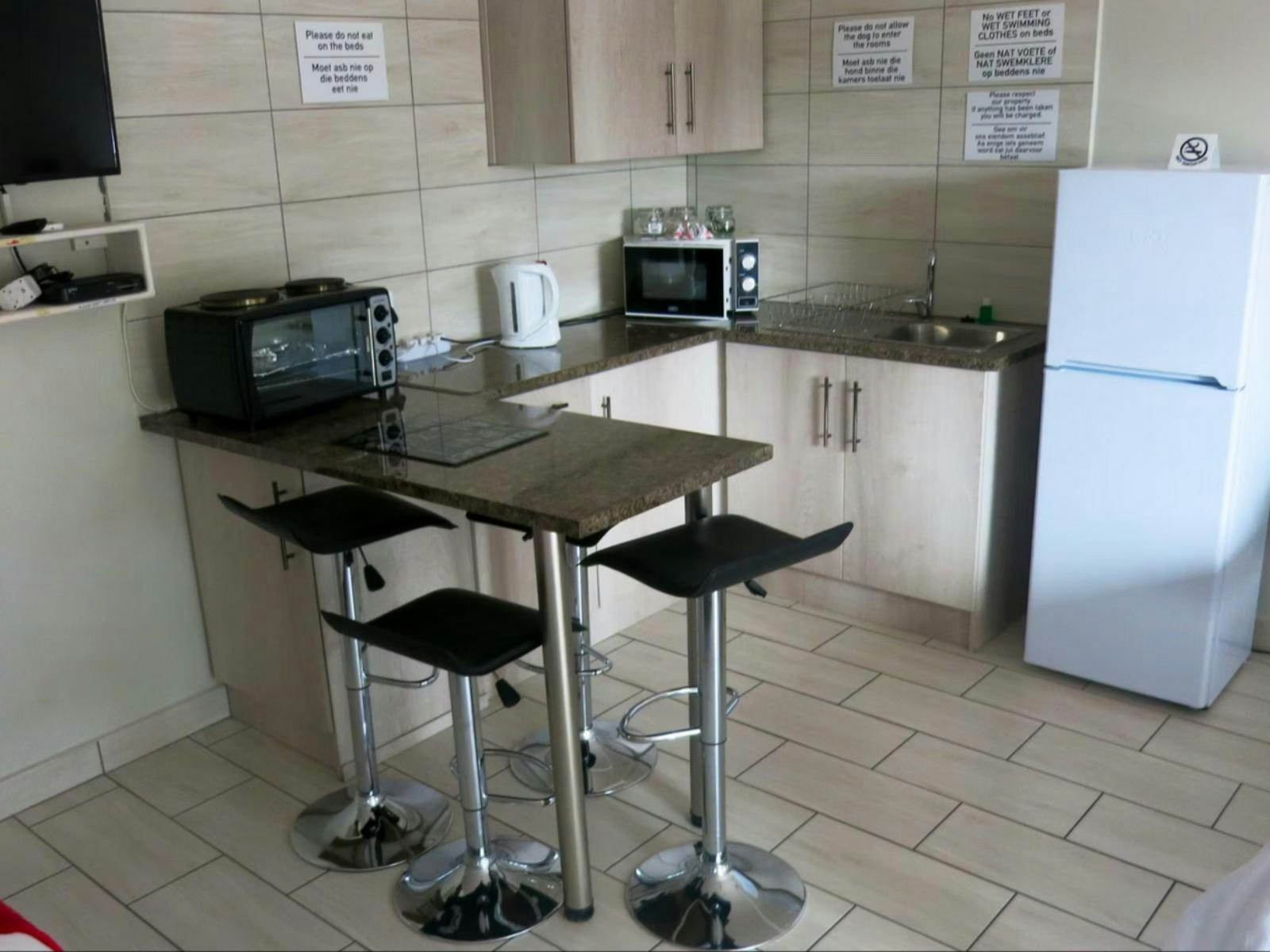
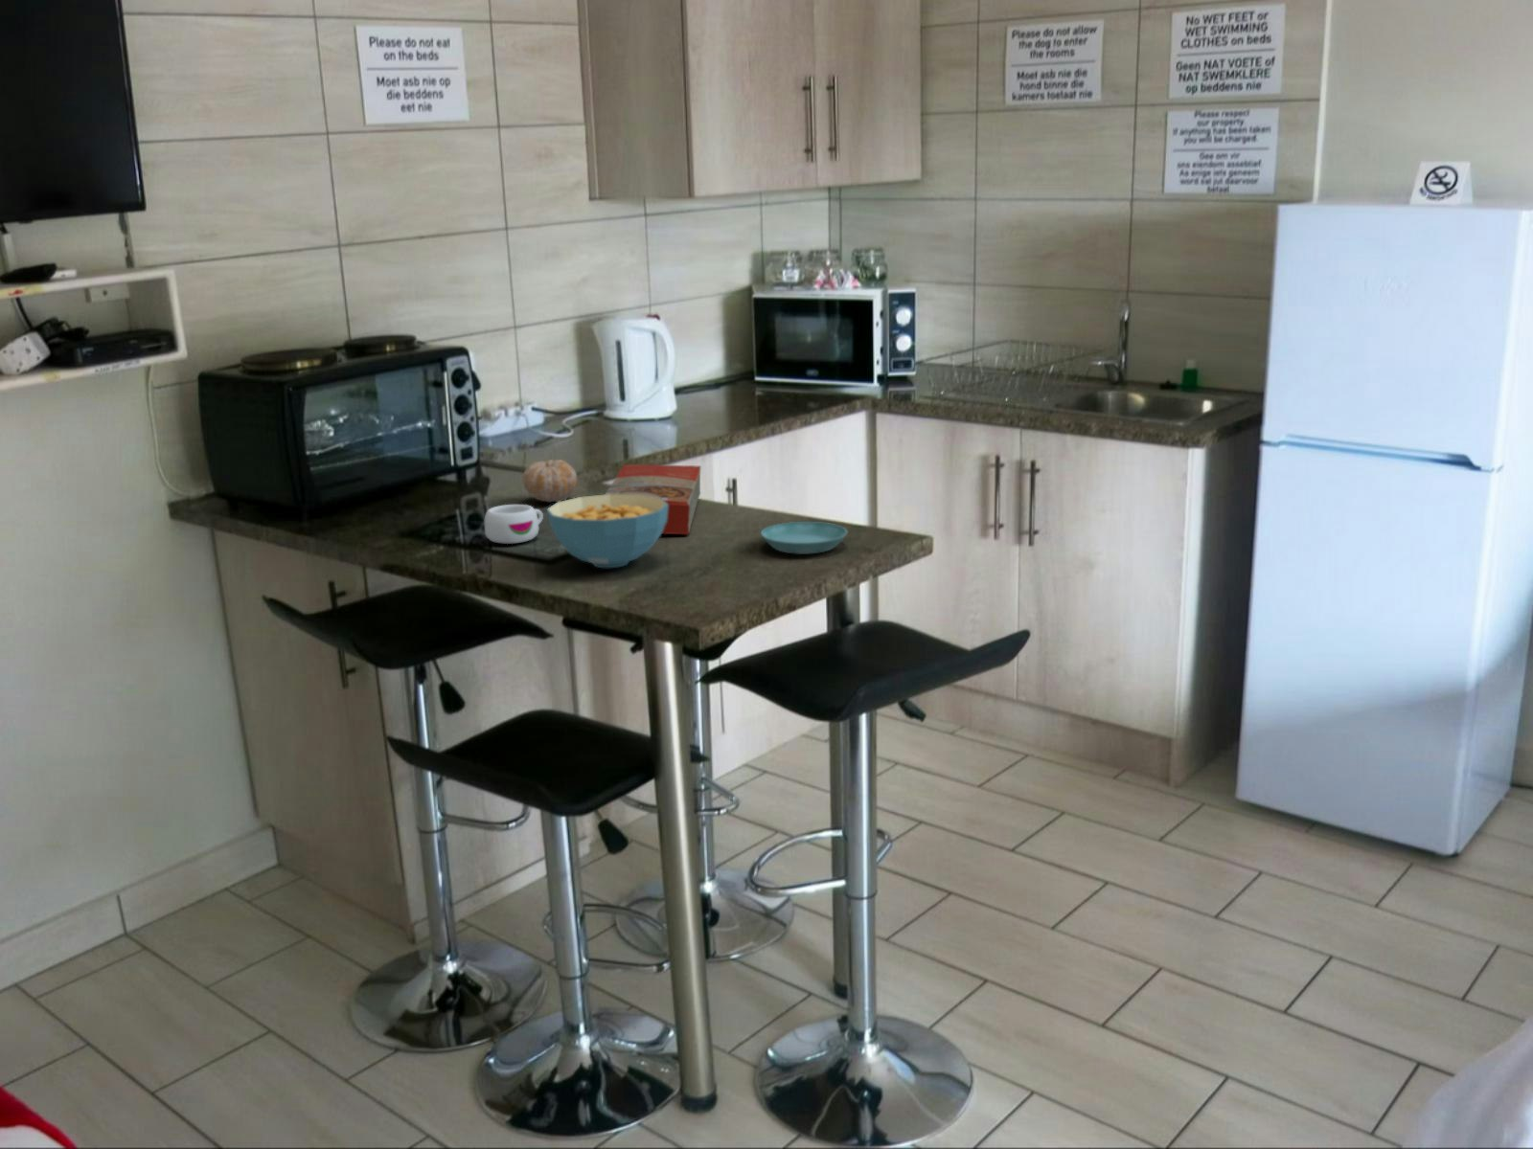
+ saucer [759,521,847,555]
+ mug [484,503,544,544]
+ cereal bowl [546,494,668,568]
+ macaroni box [605,463,703,535]
+ fruit [521,459,578,503]
